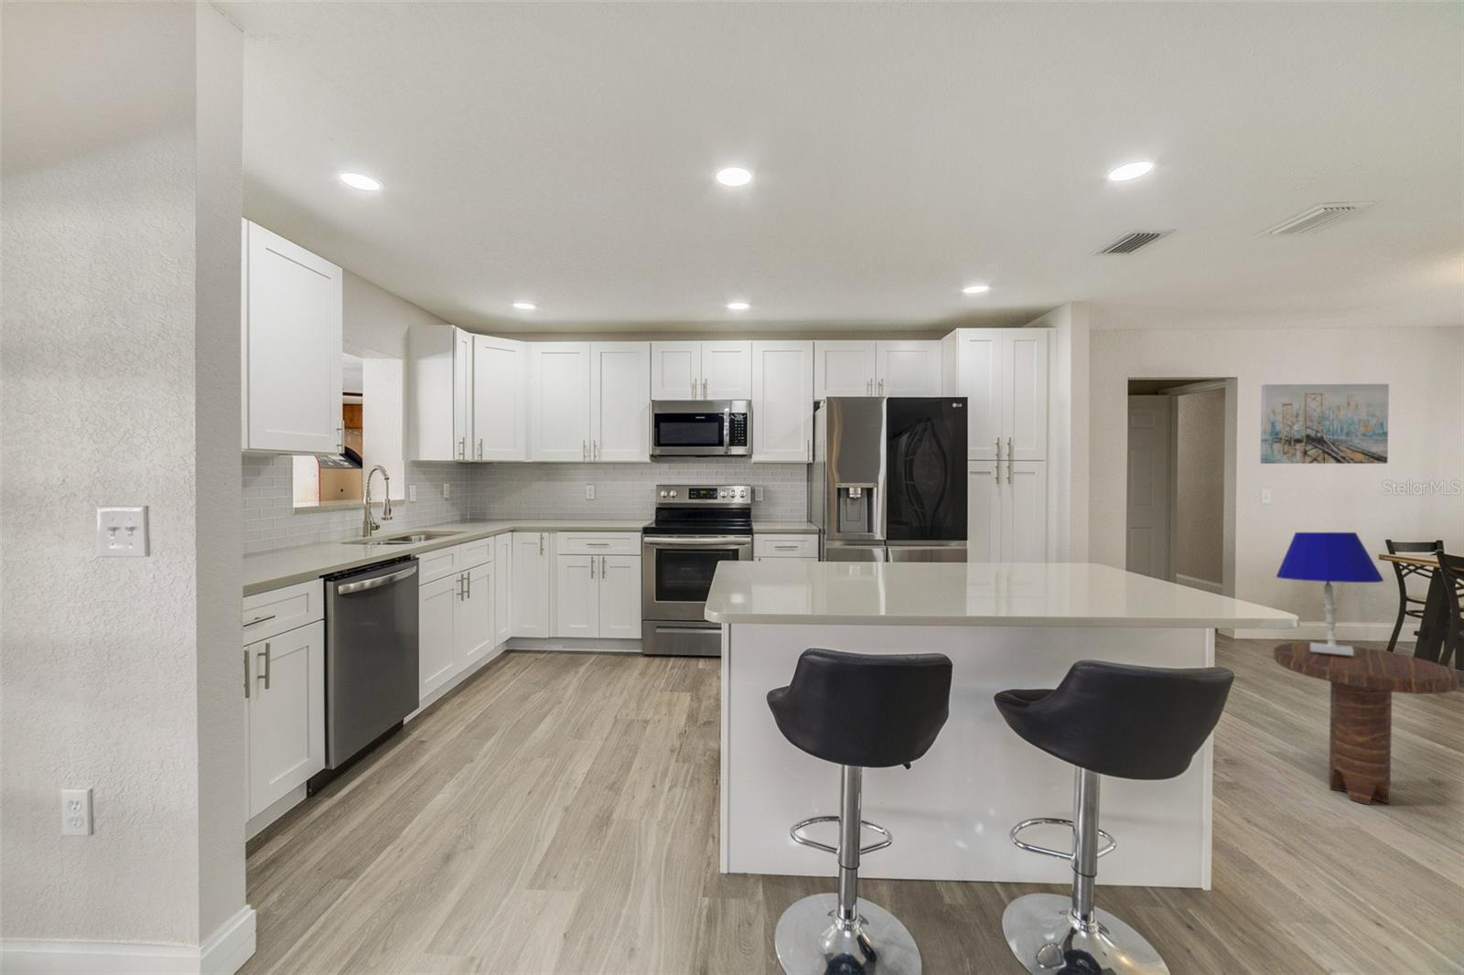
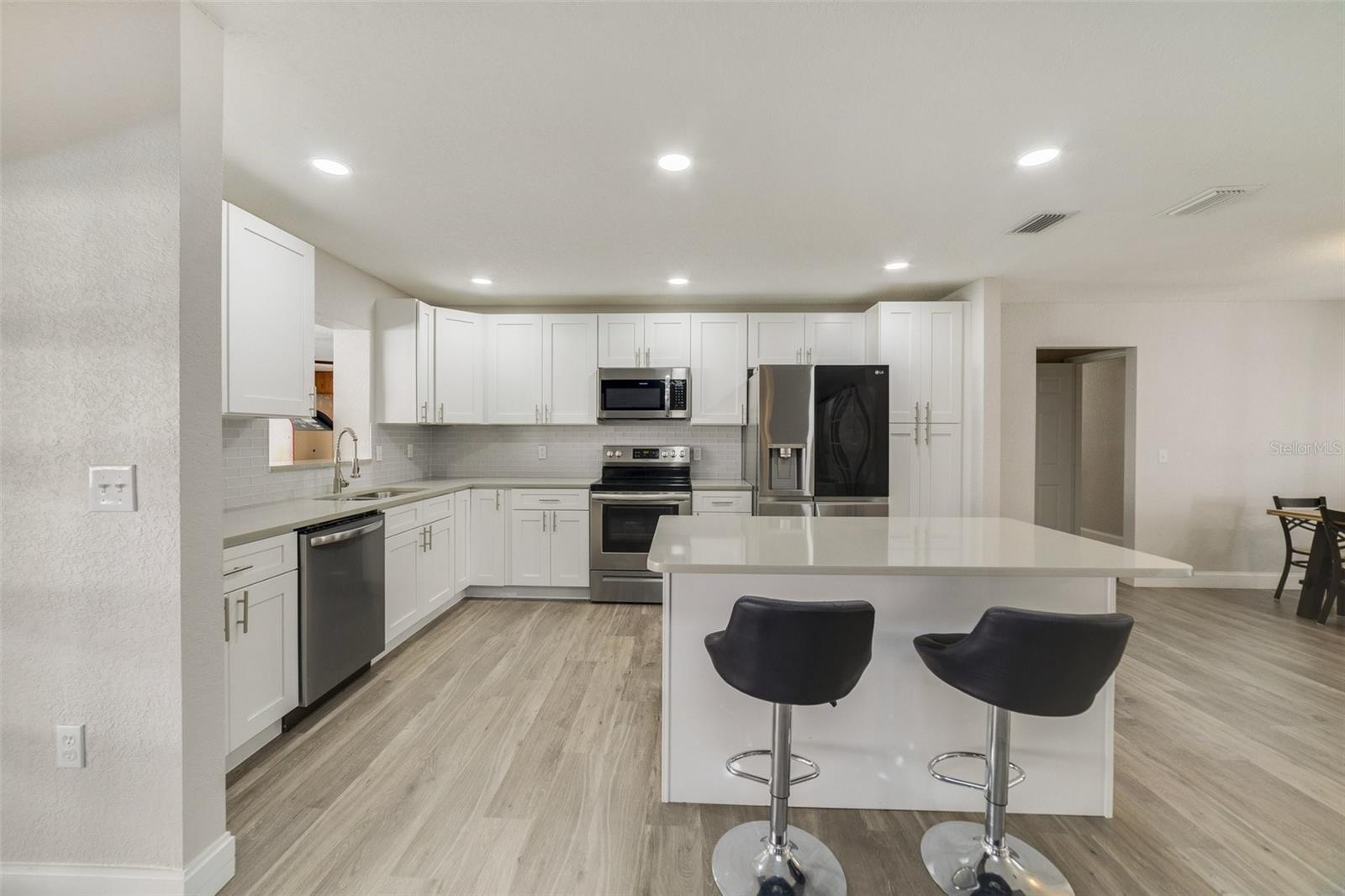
- table lamp [1276,531,1385,656]
- wall art [1260,383,1390,465]
- side table [1272,642,1461,806]
